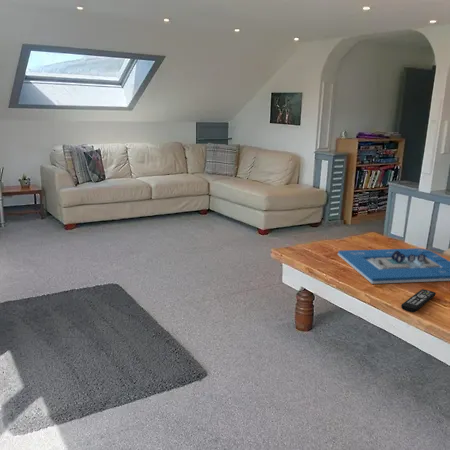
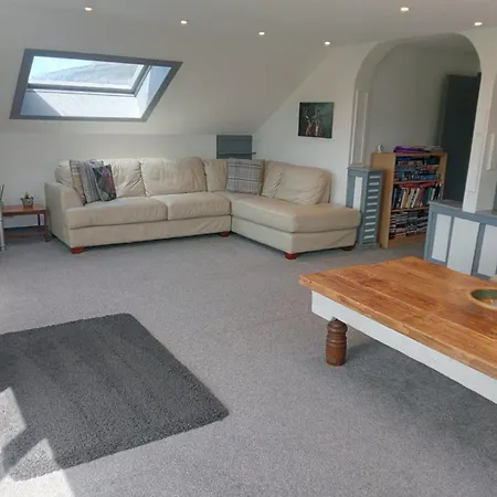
- architectural model [337,247,450,285]
- remote control [400,288,437,313]
